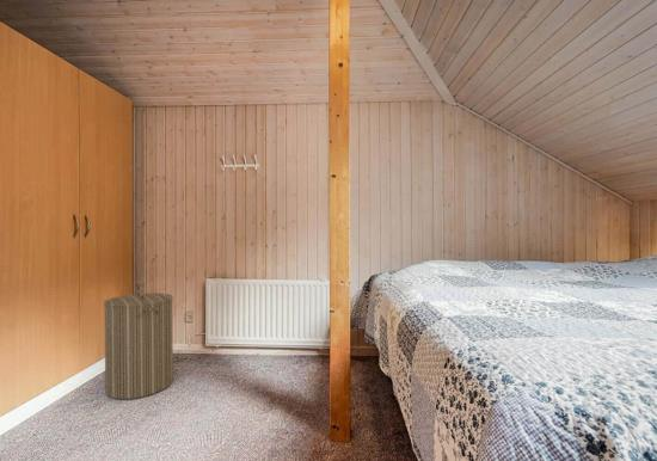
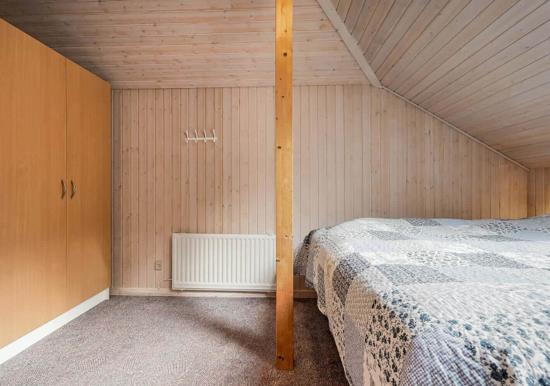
- laundry hamper [103,283,174,400]
